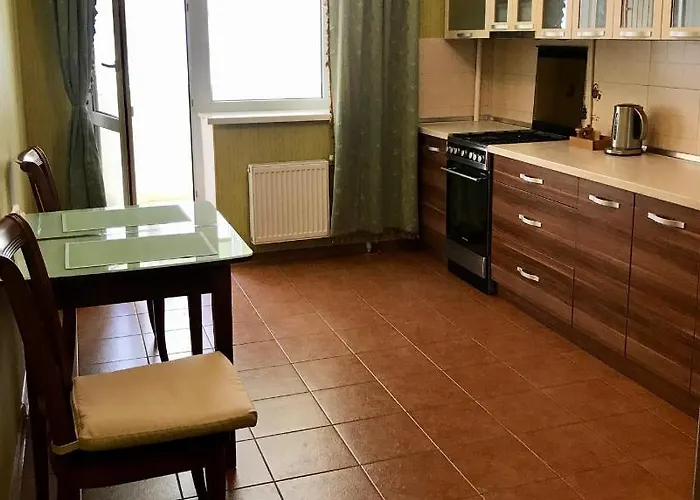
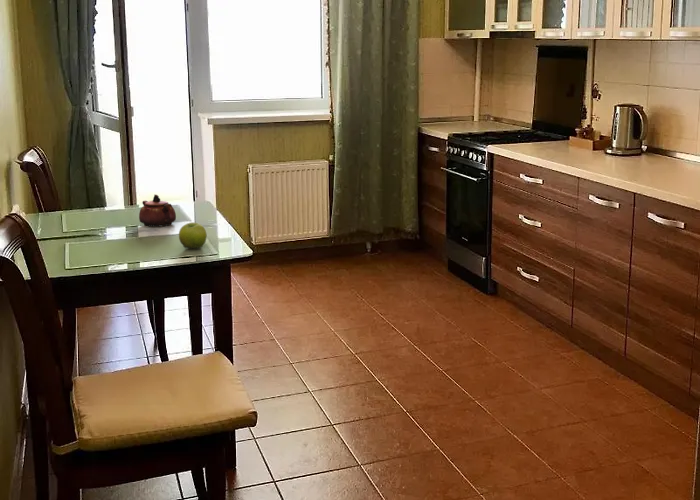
+ teapot [138,194,177,228]
+ fruit [178,221,208,250]
